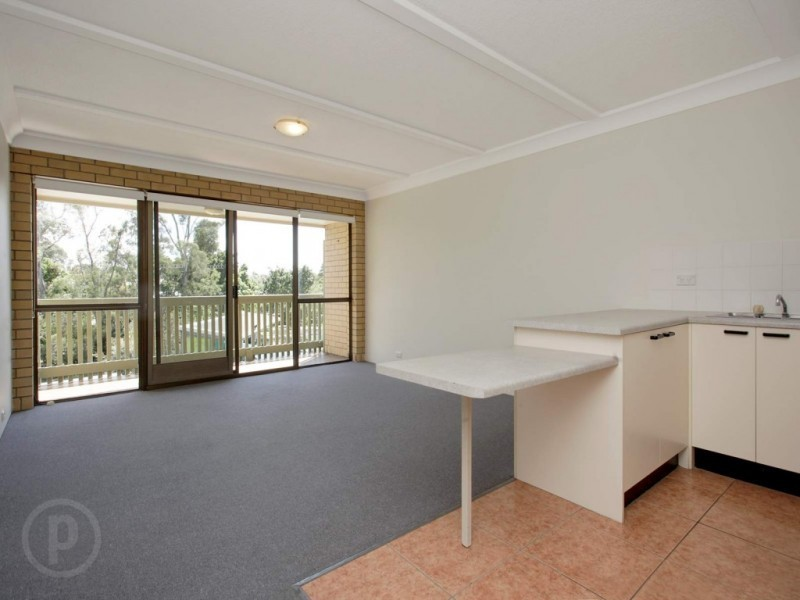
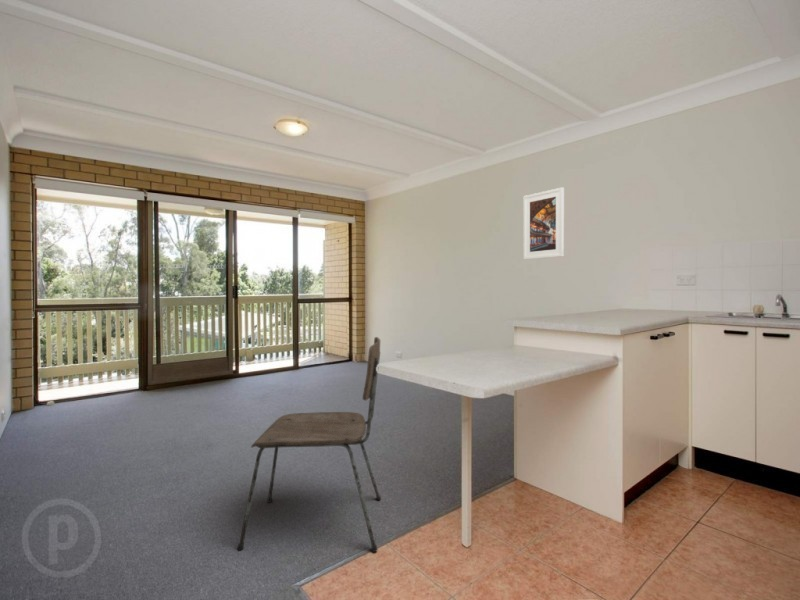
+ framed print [522,186,565,261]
+ dining chair [237,336,382,553]
